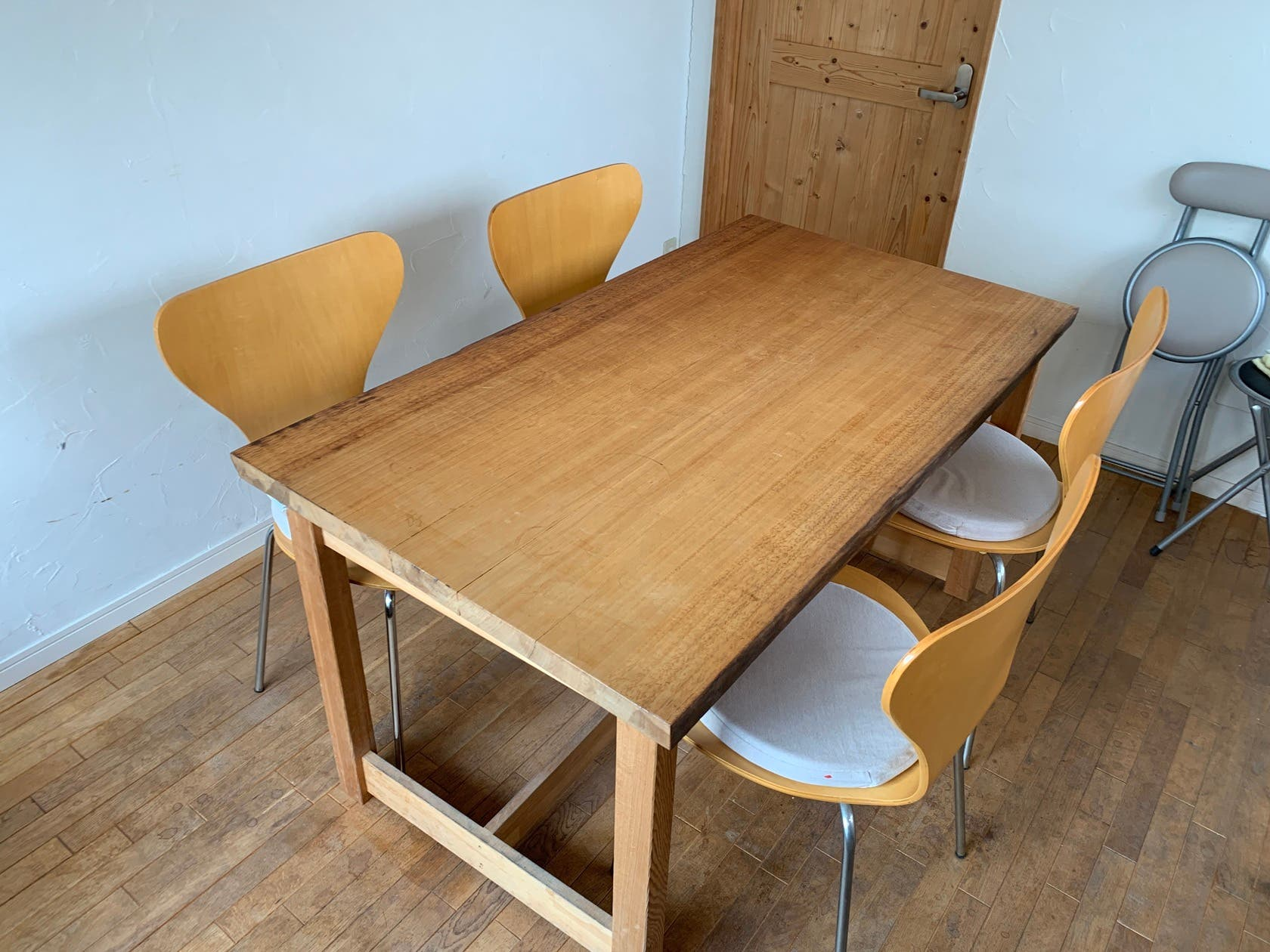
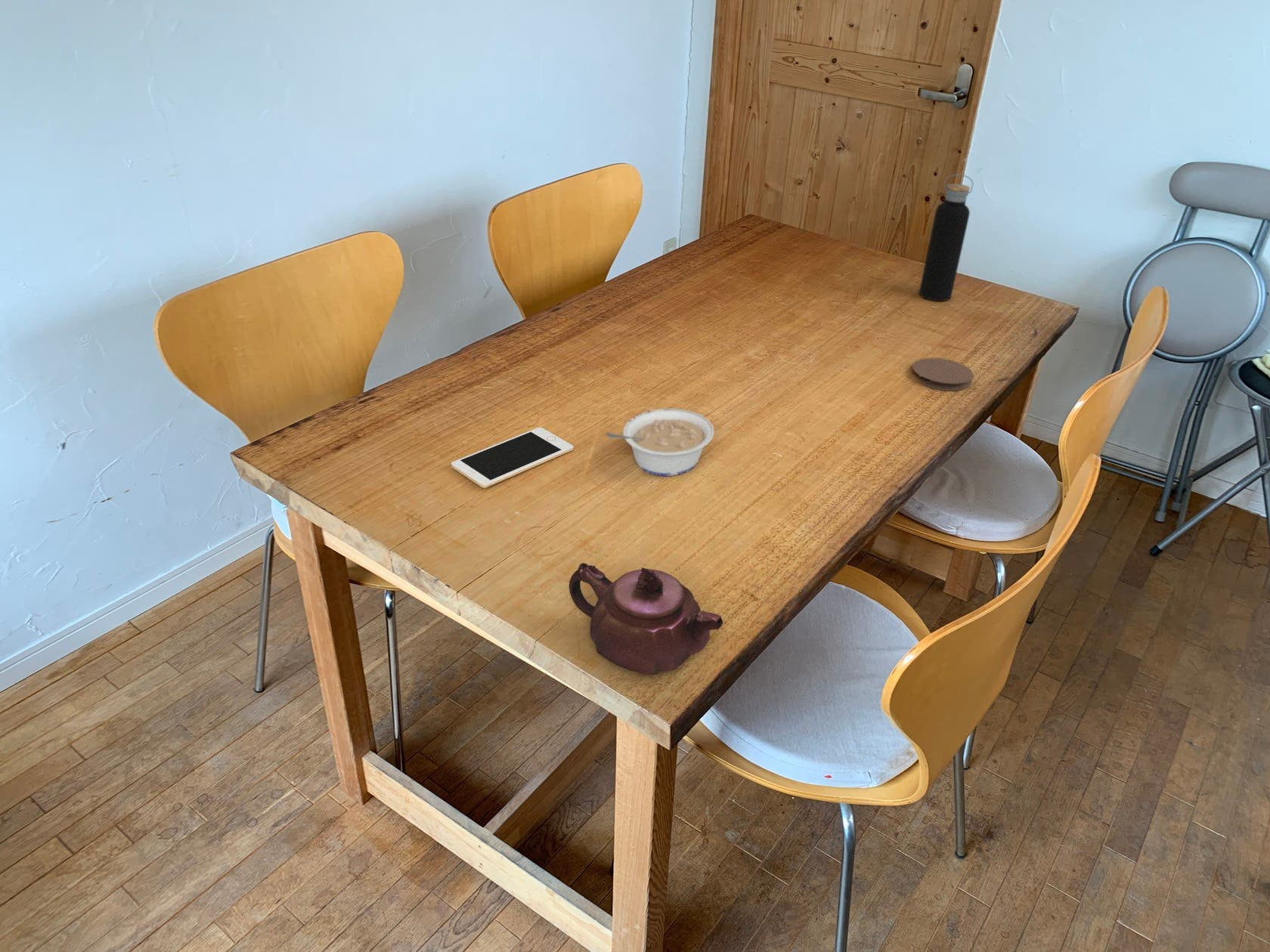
+ water bottle [918,174,974,301]
+ coaster [912,357,974,391]
+ cell phone [451,427,575,489]
+ legume [605,408,715,477]
+ teapot [568,562,723,675]
